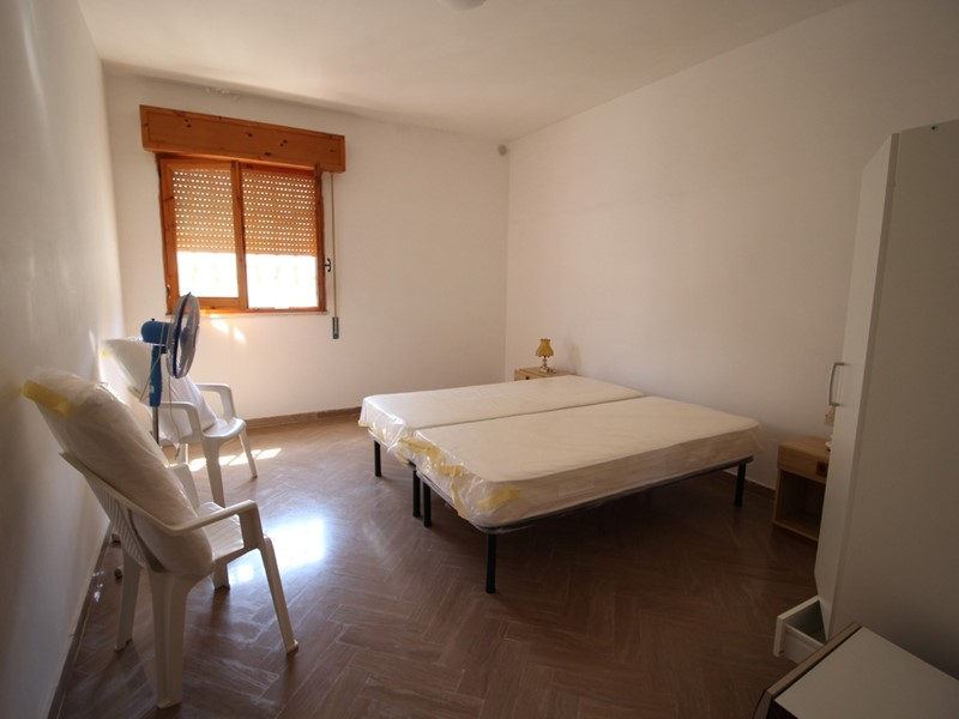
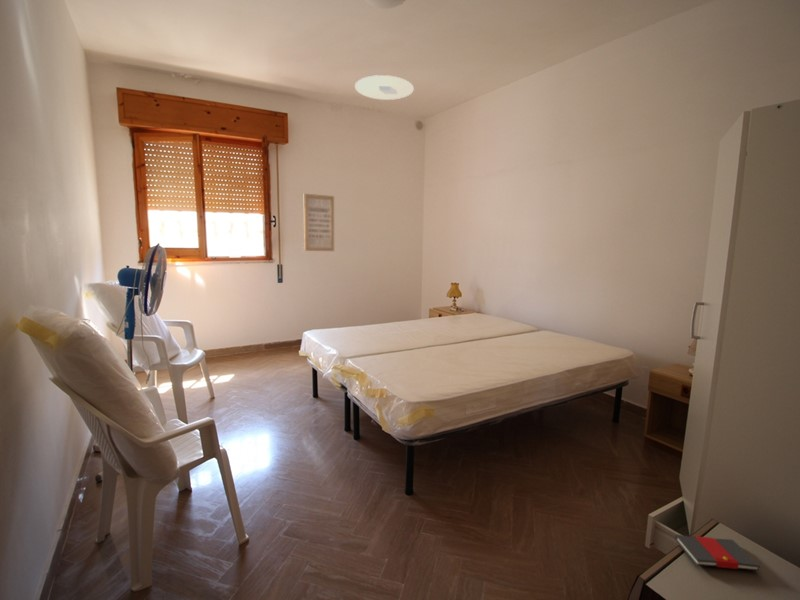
+ ceiling light [354,74,415,101]
+ book [673,534,761,572]
+ wall art [303,193,335,252]
